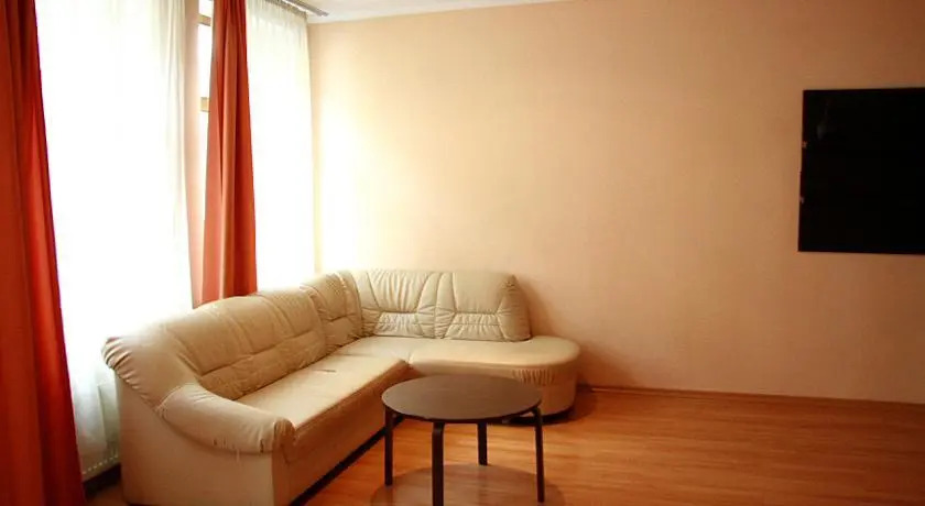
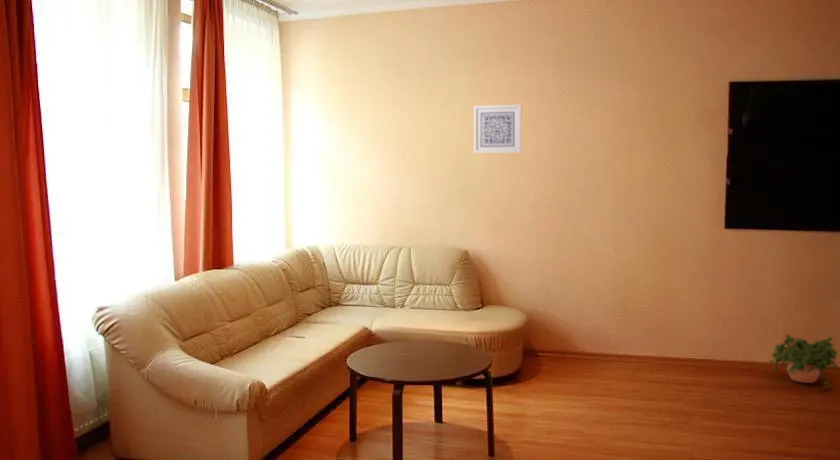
+ potted plant [767,333,840,388]
+ wall art [473,103,522,154]
